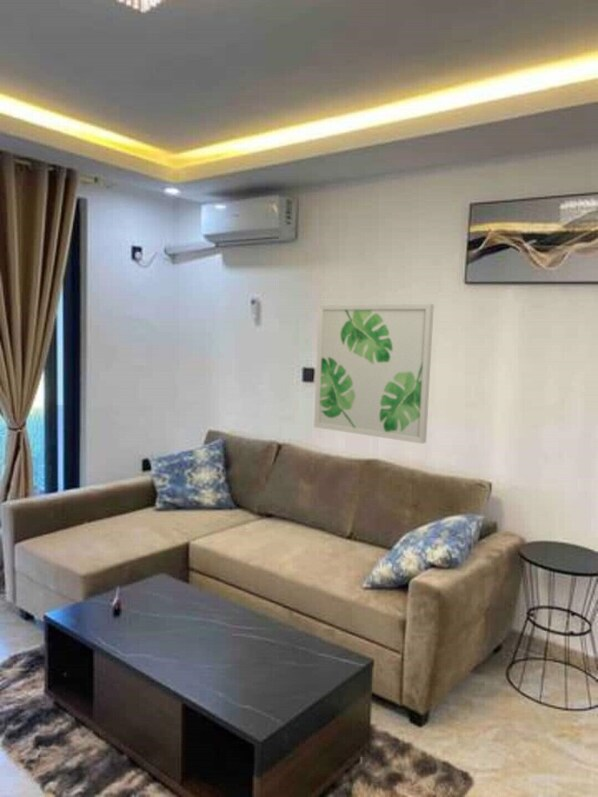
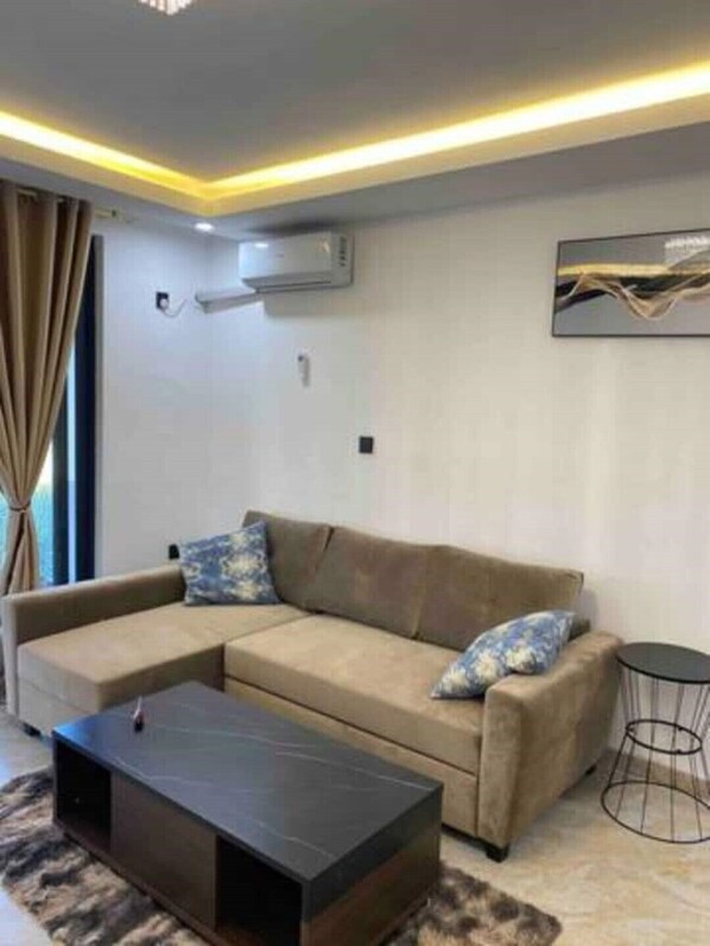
- wall art [313,303,435,445]
